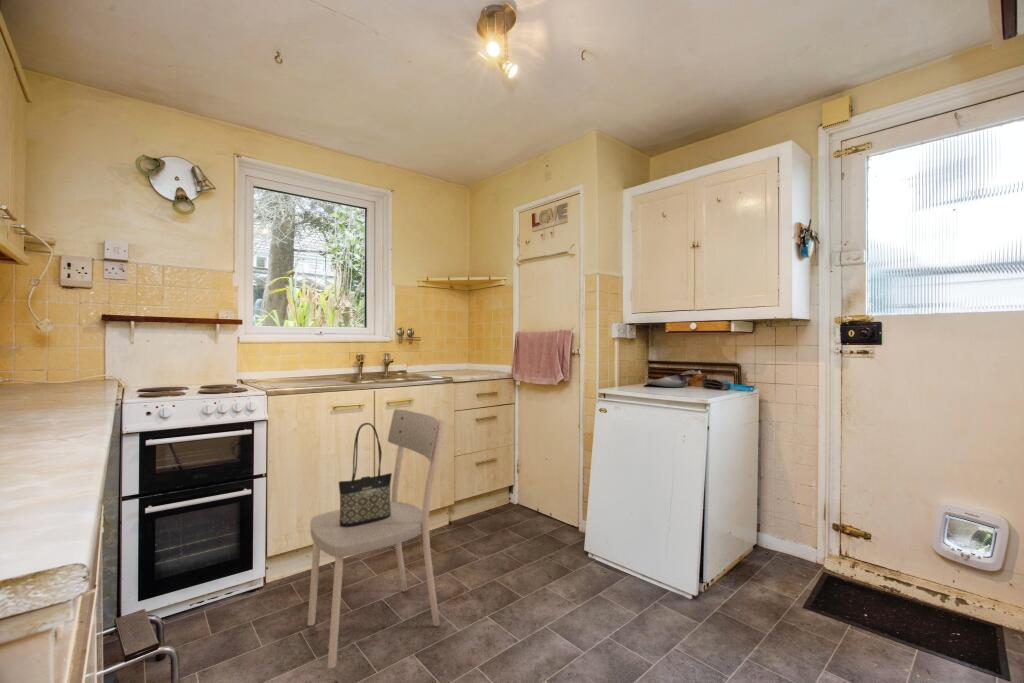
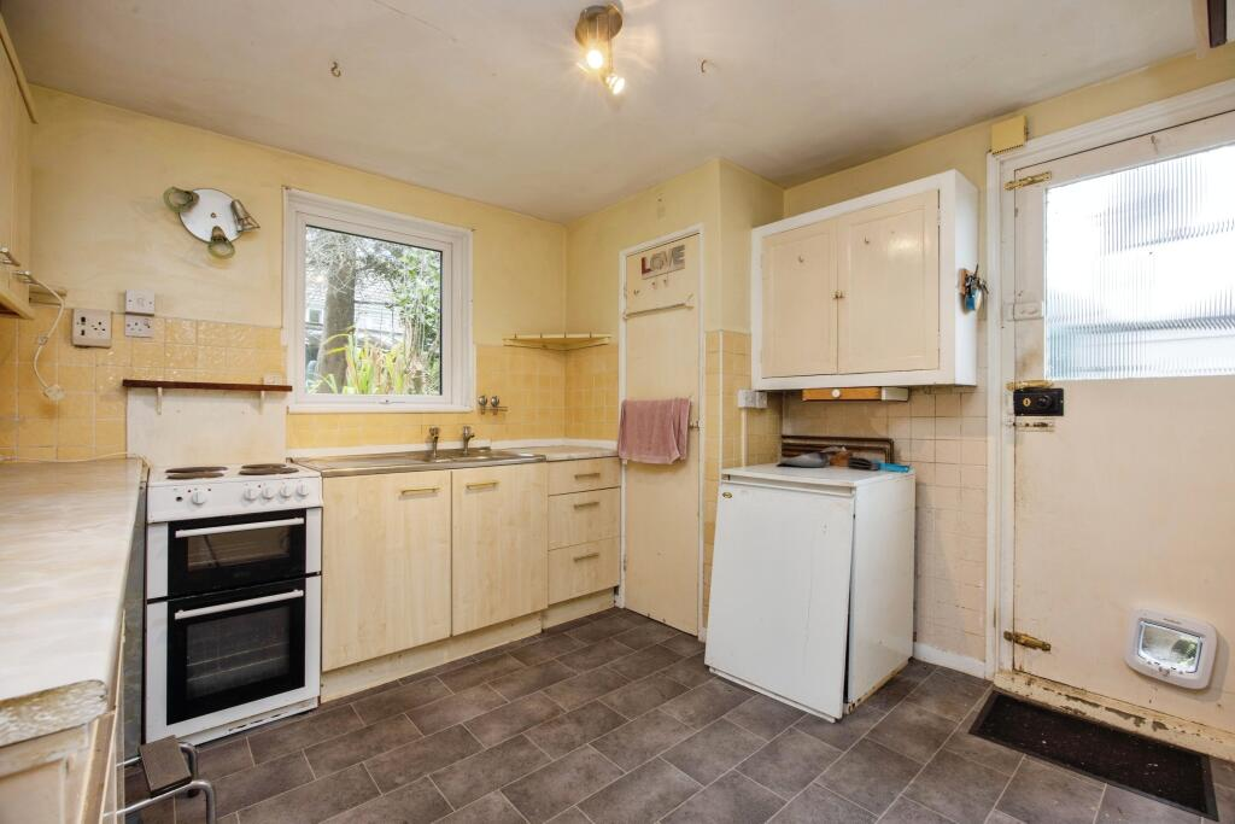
- dining chair [307,408,446,670]
- tote bag [338,422,393,527]
